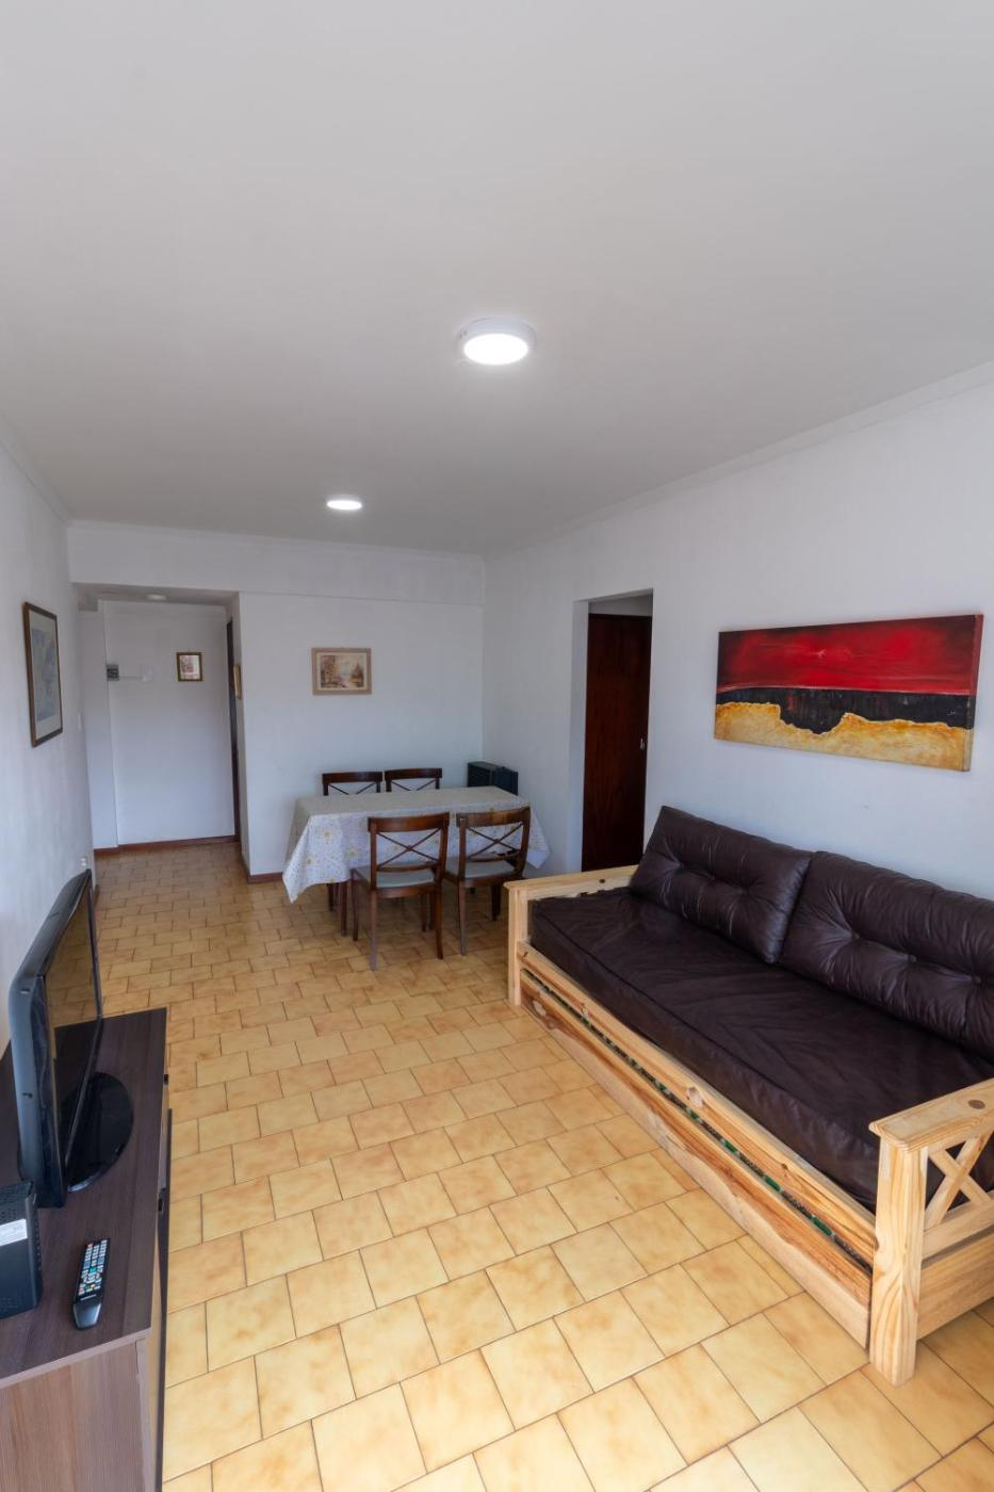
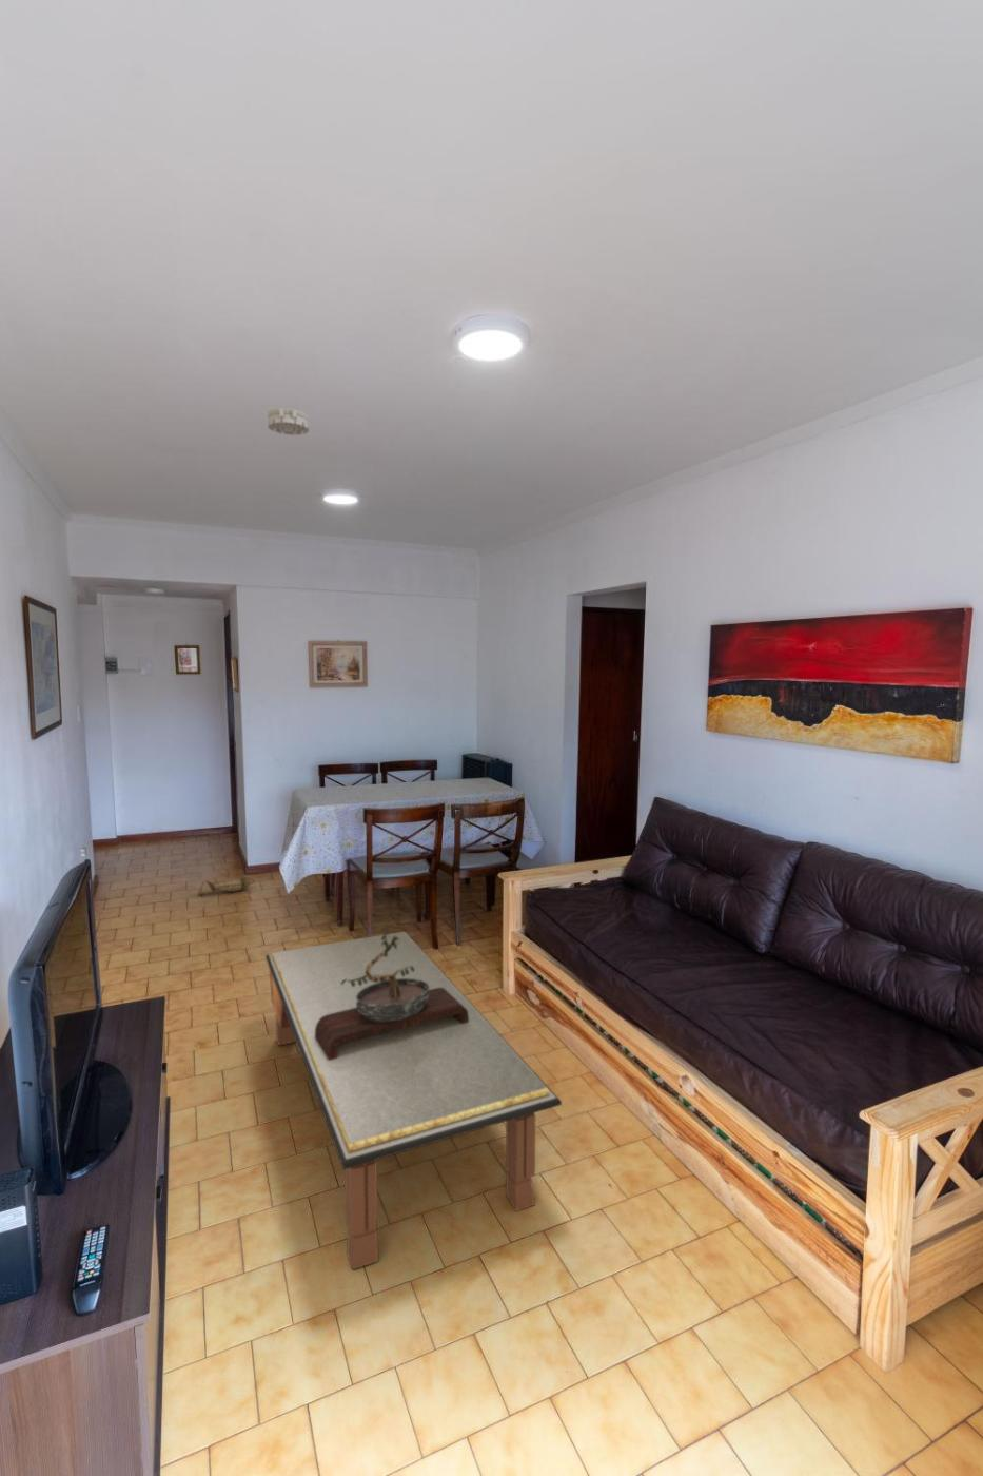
+ bonsai tree [315,928,468,1060]
+ pitcher plant [197,866,256,897]
+ smoke detector [267,407,309,437]
+ coffee table [264,931,563,1271]
